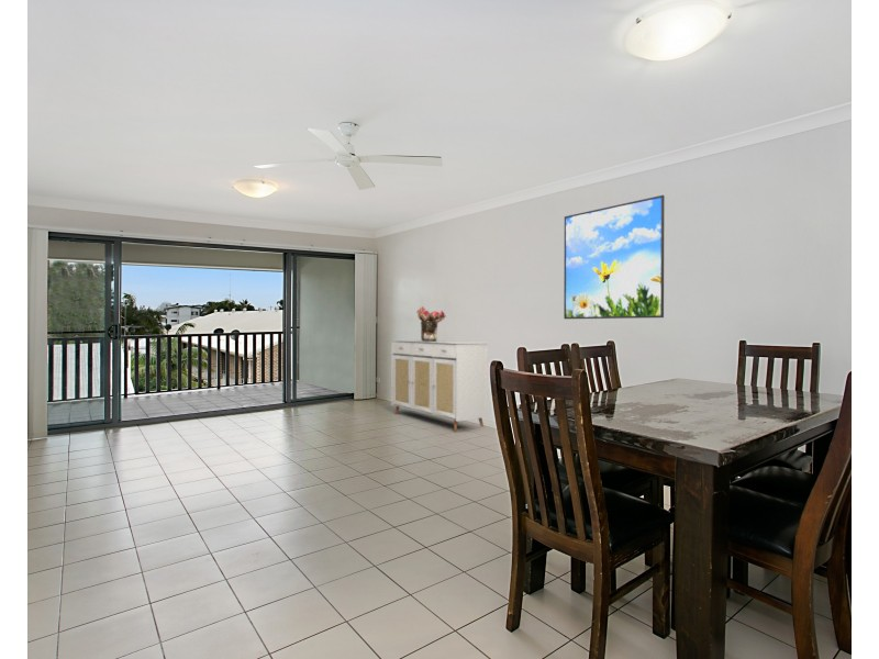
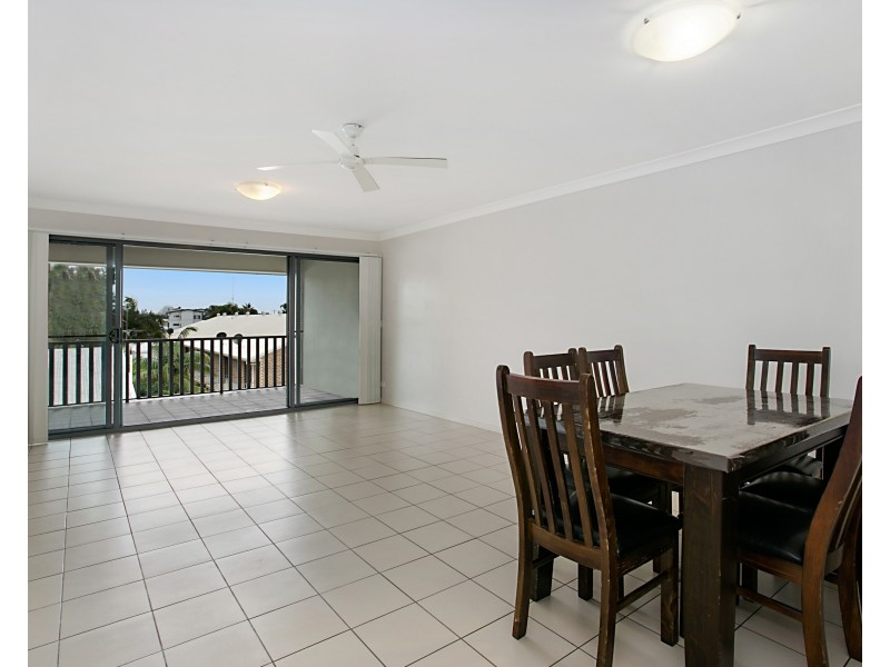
- sideboard [390,339,489,432]
- bouquet [415,305,447,342]
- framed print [563,194,666,320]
